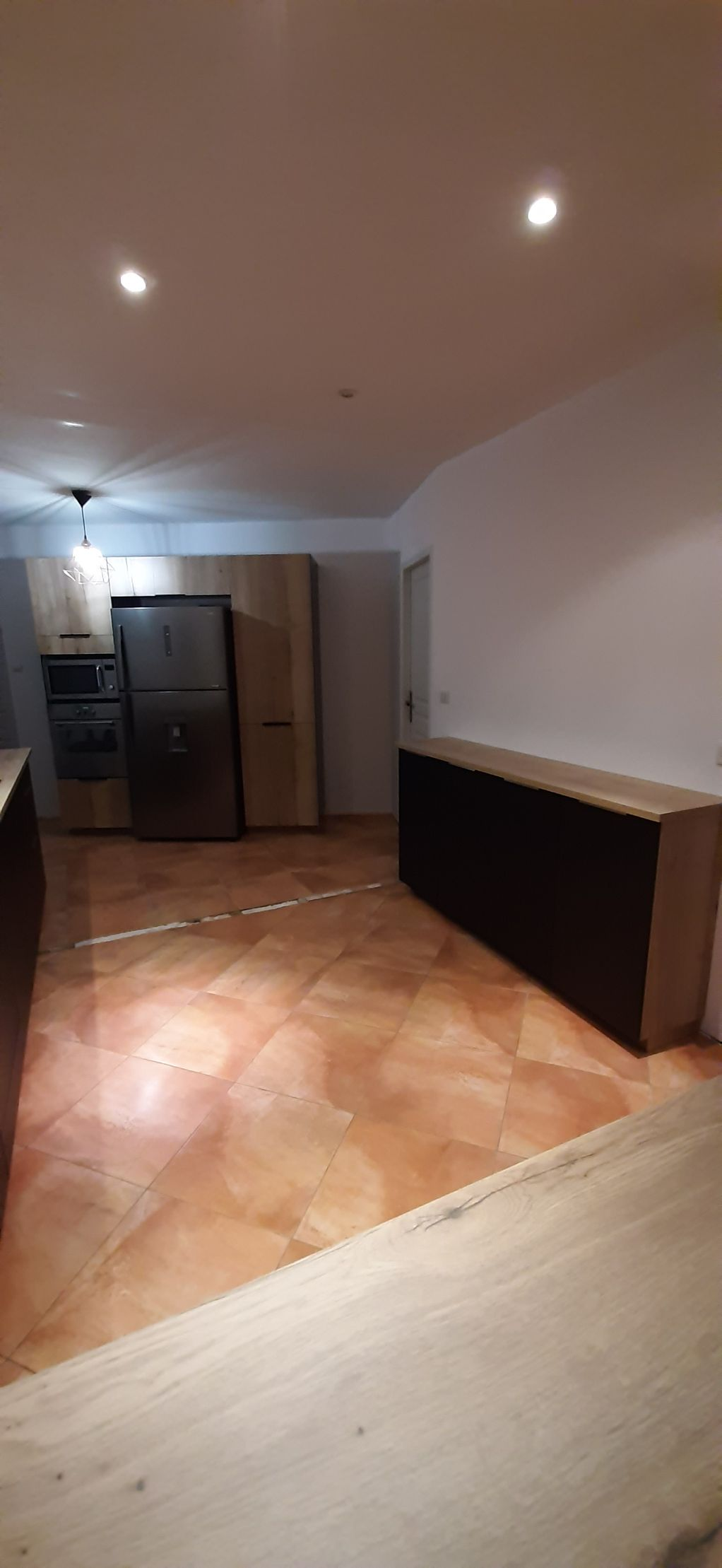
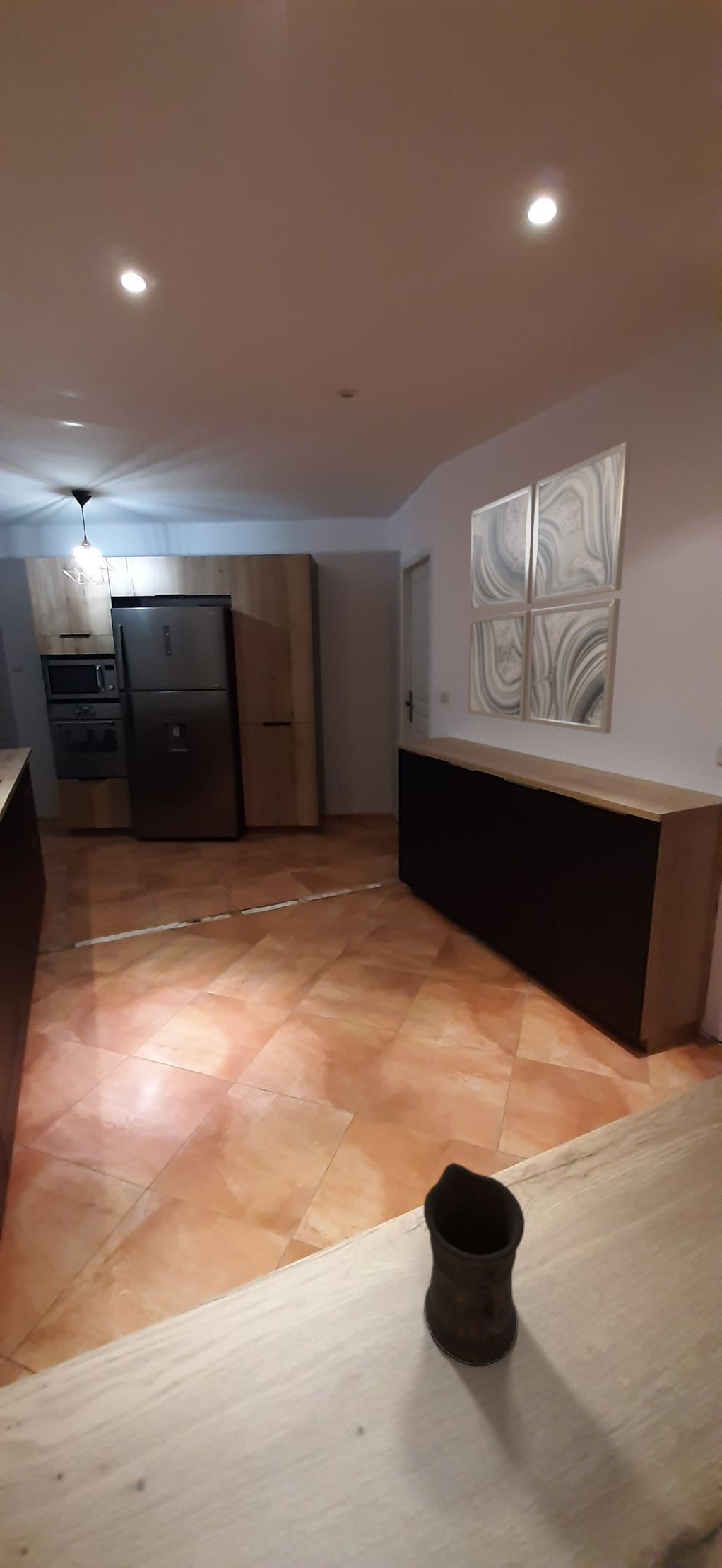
+ mug [423,1162,526,1367]
+ wall art [466,440,632,735]
